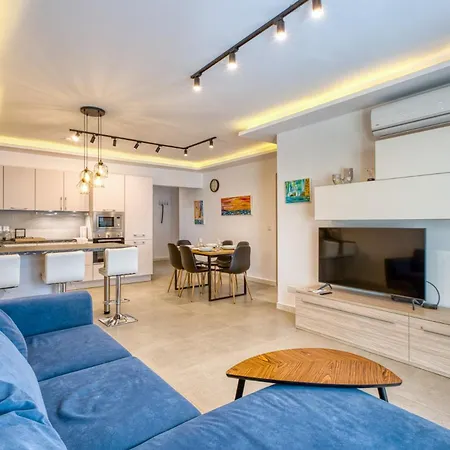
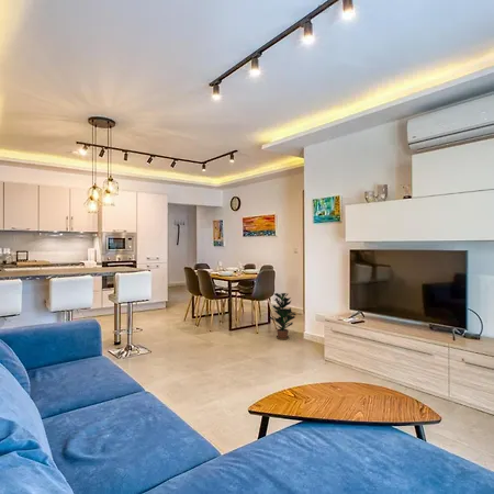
+ potted plant [268,292,296,340]
